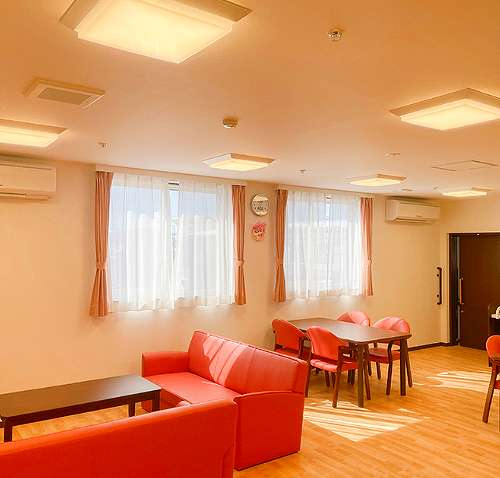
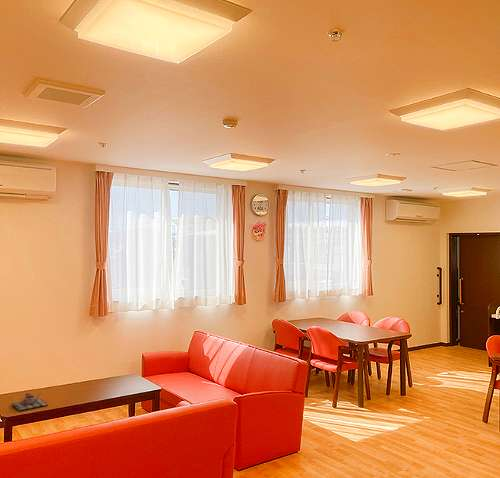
+ teapot [11,392,49,412]
